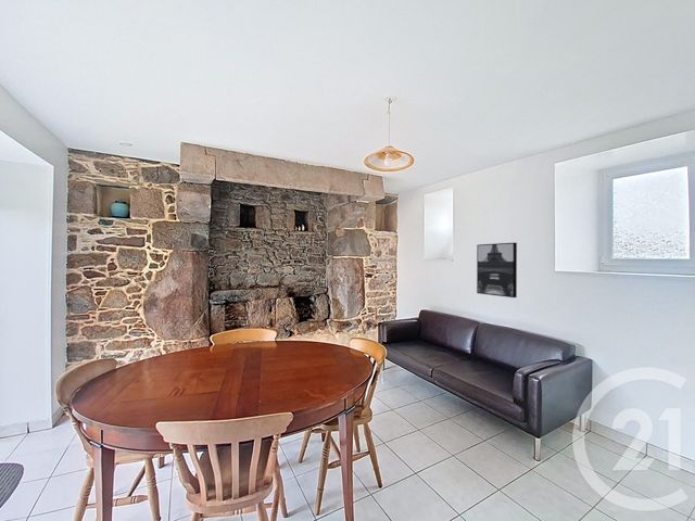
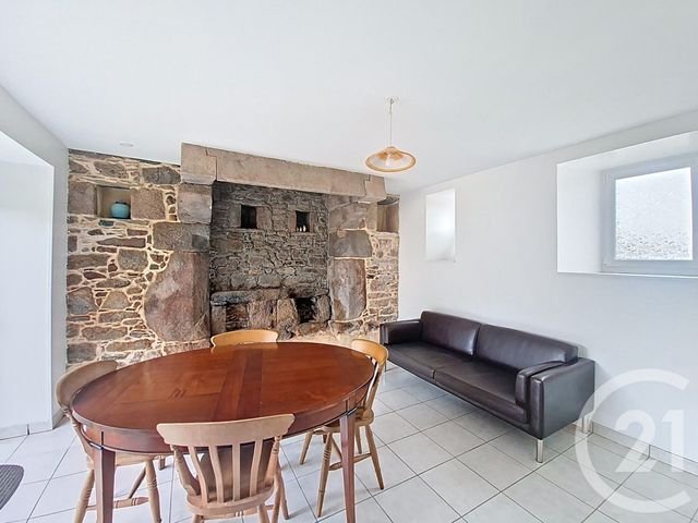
- wall art [476,242,518,298]
